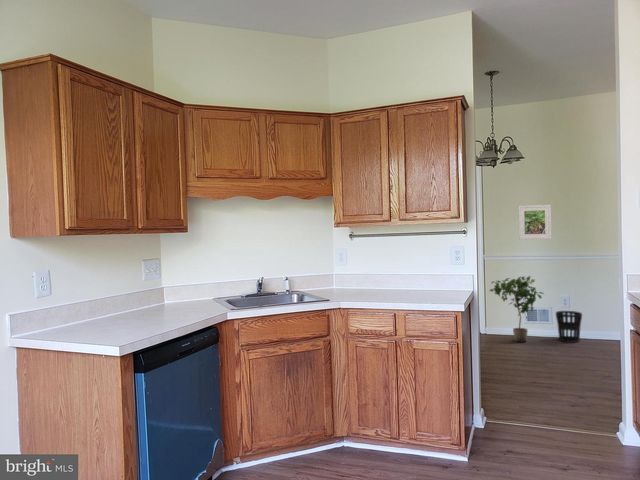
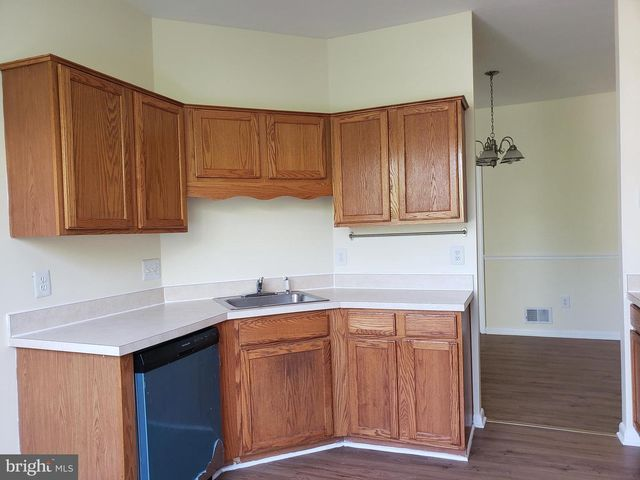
- potted plant [488,275,545,344]
- wastebasket [555,310,583,344]
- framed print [518,204,552,241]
